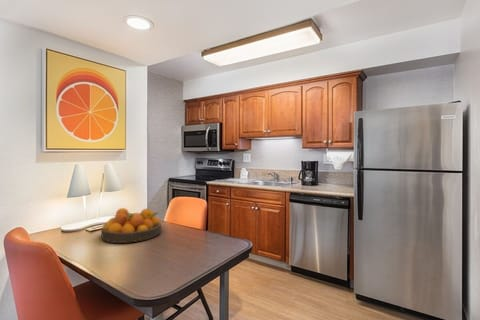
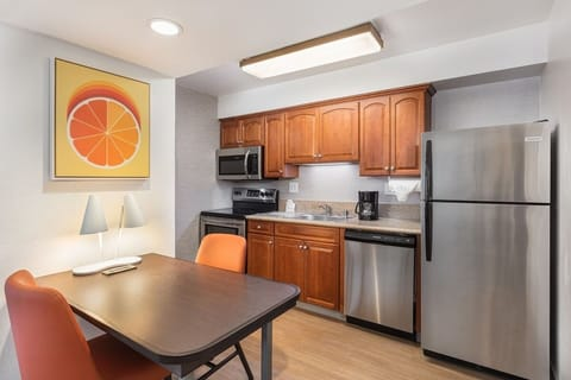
- fruit bowl [100,207,162,244]
